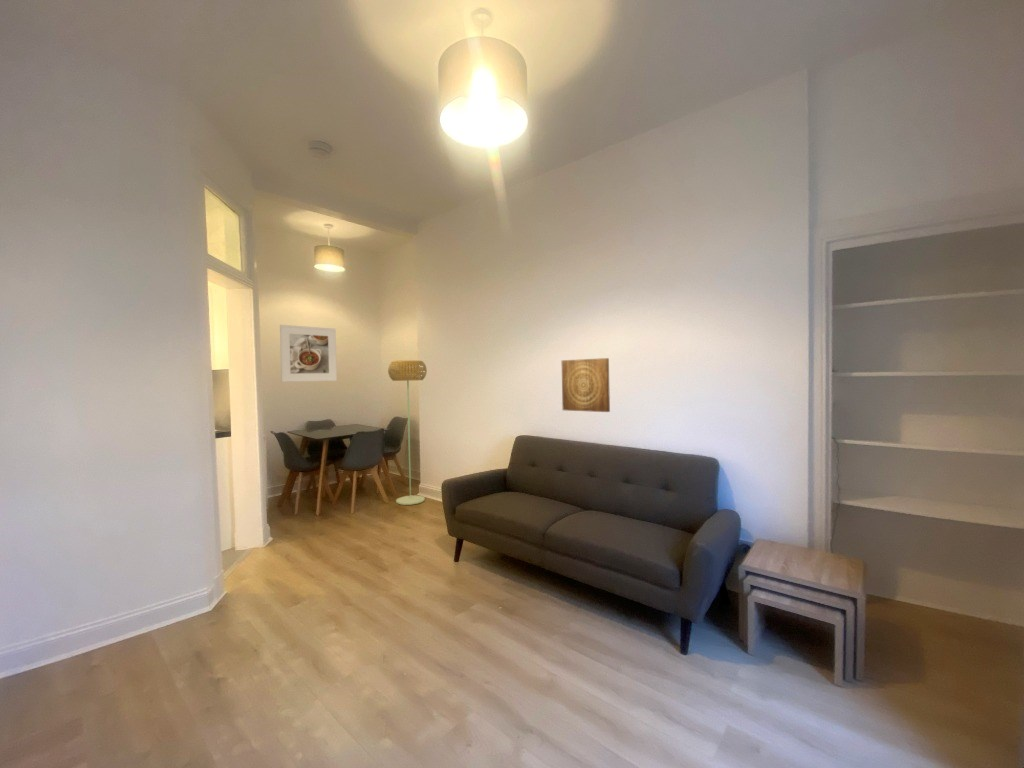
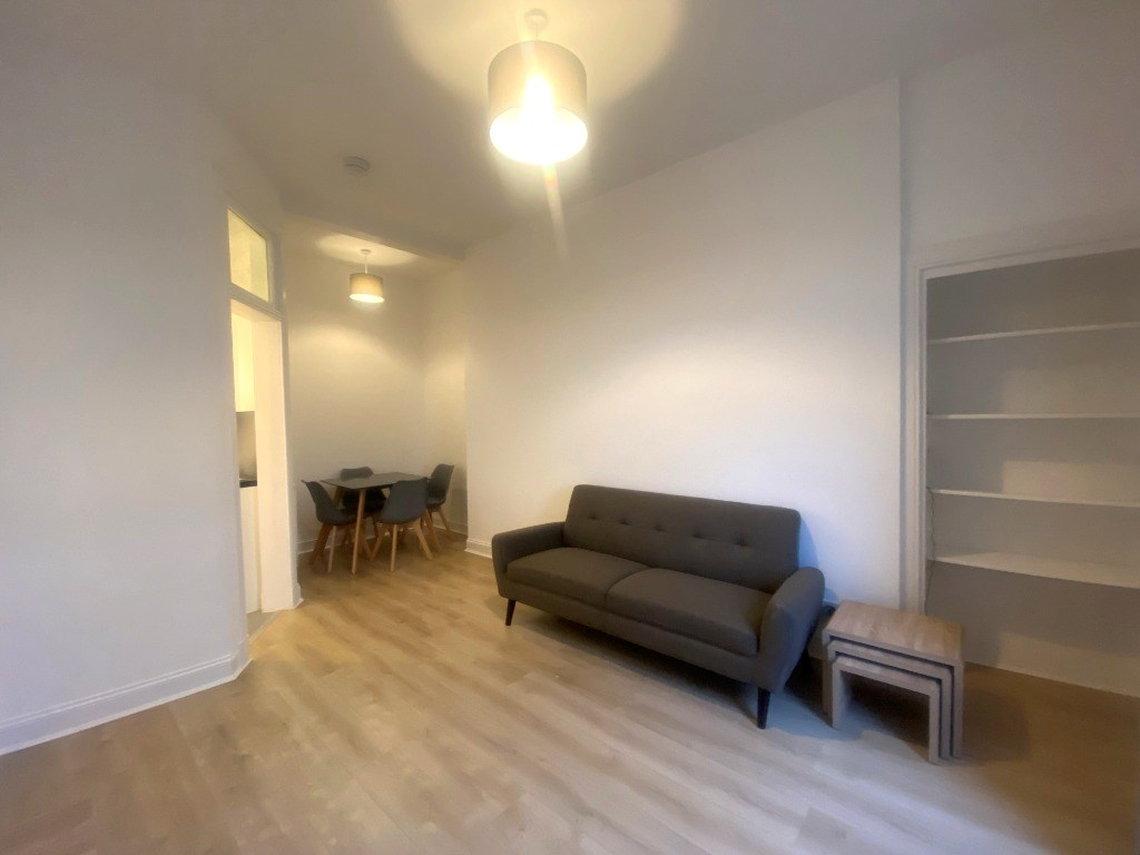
- wall art [561,357,611,413]
- floor lamp [387,359,428,506]
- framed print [279,324,338,383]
